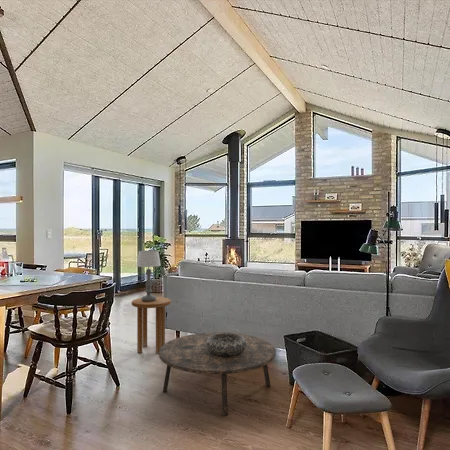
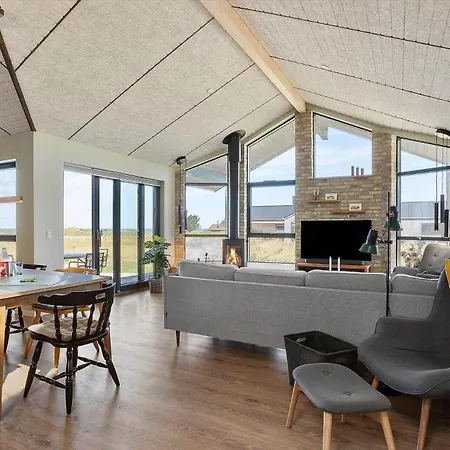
- table lamp [136,250,162,301]
- decorative bowl [206,332,246,356]
- coffee table [158,331,277,416]
- side table [131,296,172,354]
